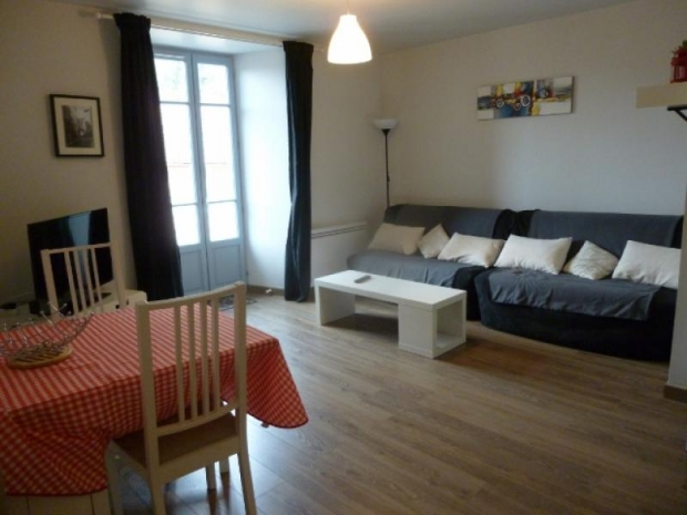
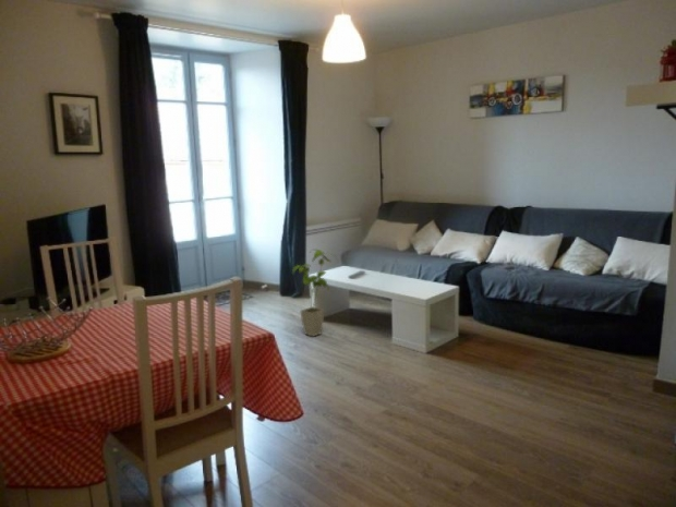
+ house plant [291,248,339,338]
